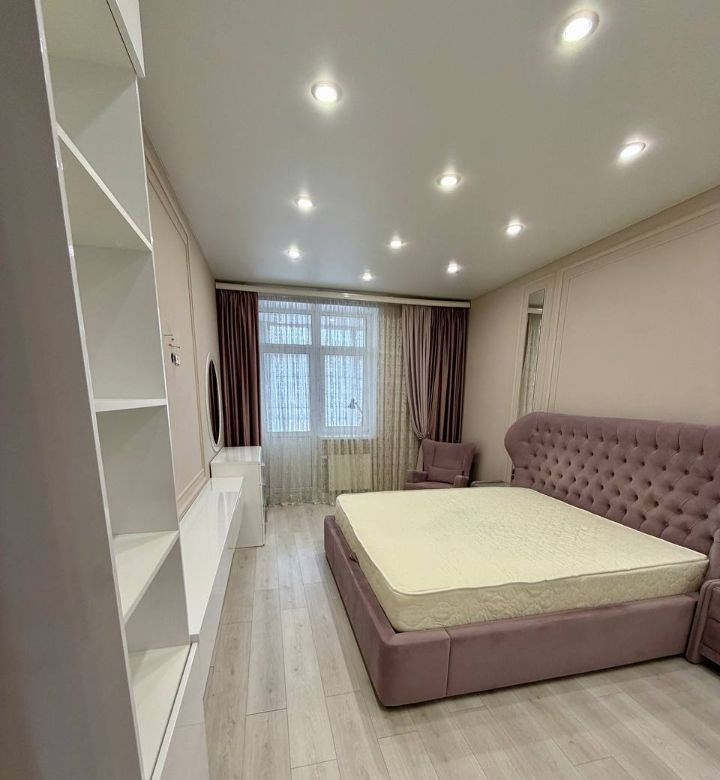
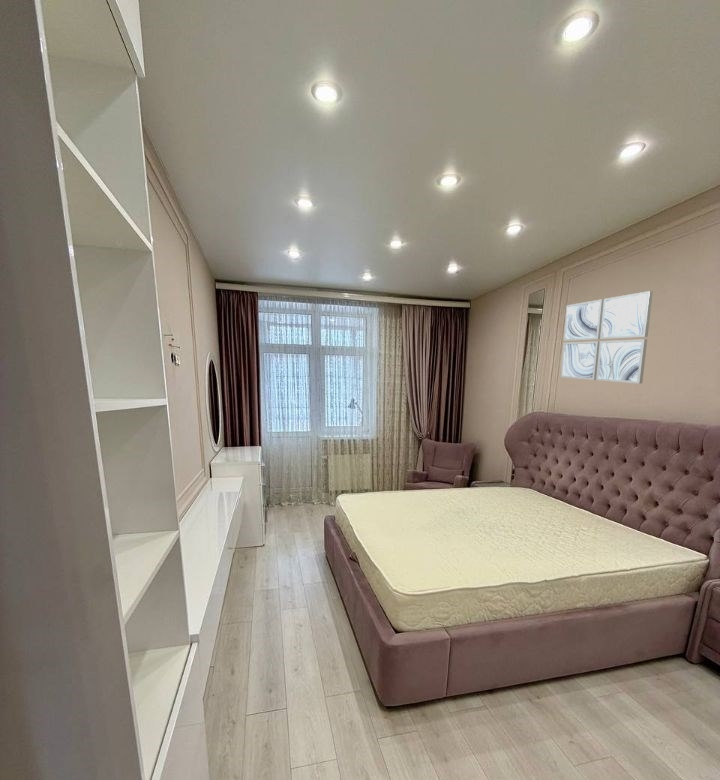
+ wall art [560,290,654,385]
